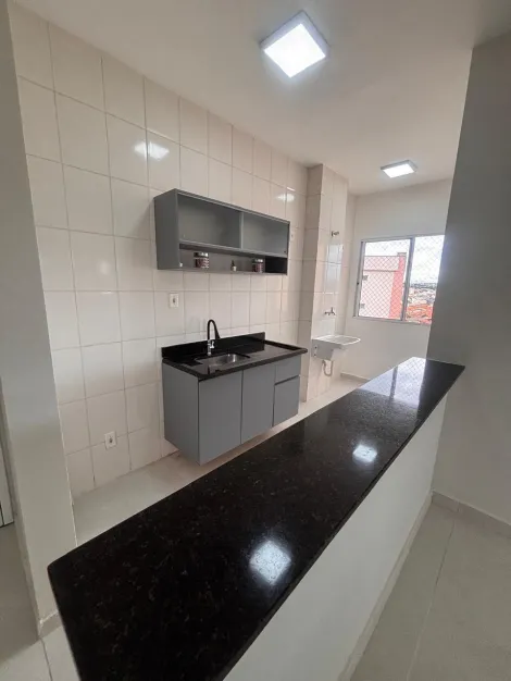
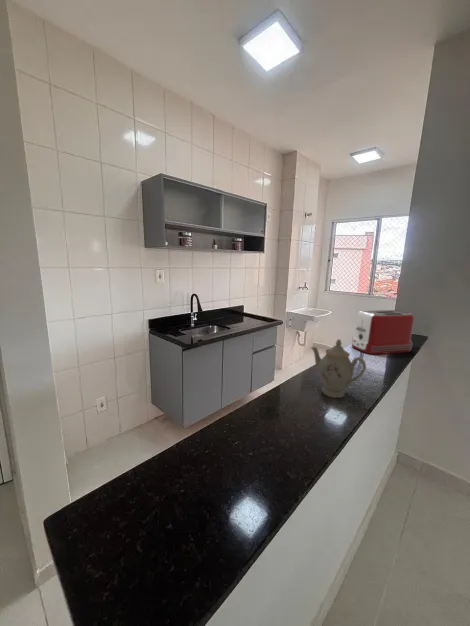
+ chinaware [310,338,367,399]
+ toaster [351,309,415,355]
